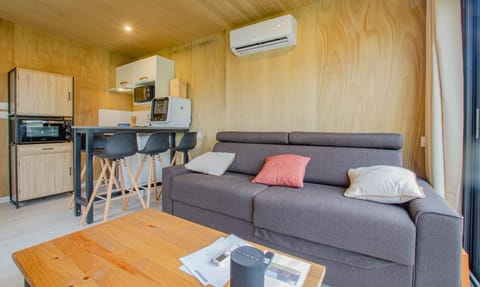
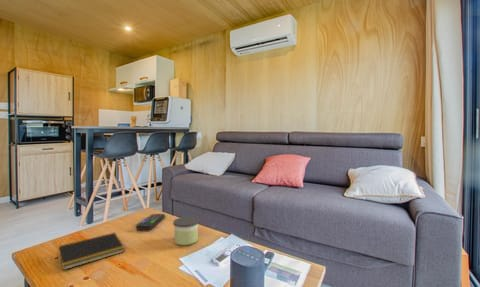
+ notepad [56,232,126,271]
+ remote control [135,213,166,231]
+ candle [172,216,200,246]
